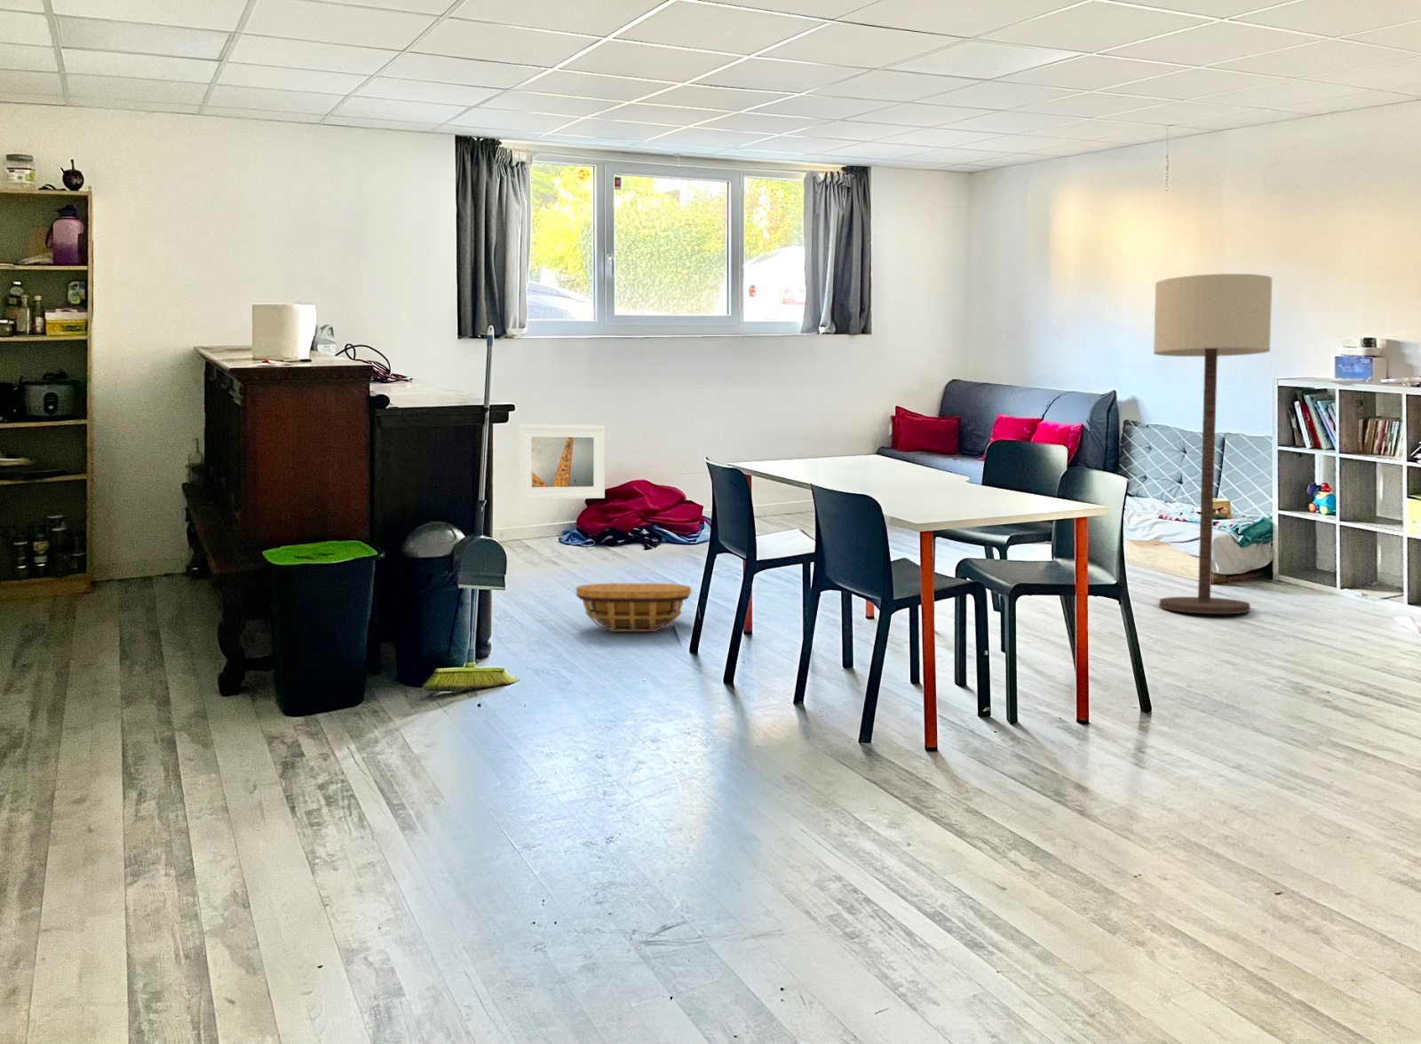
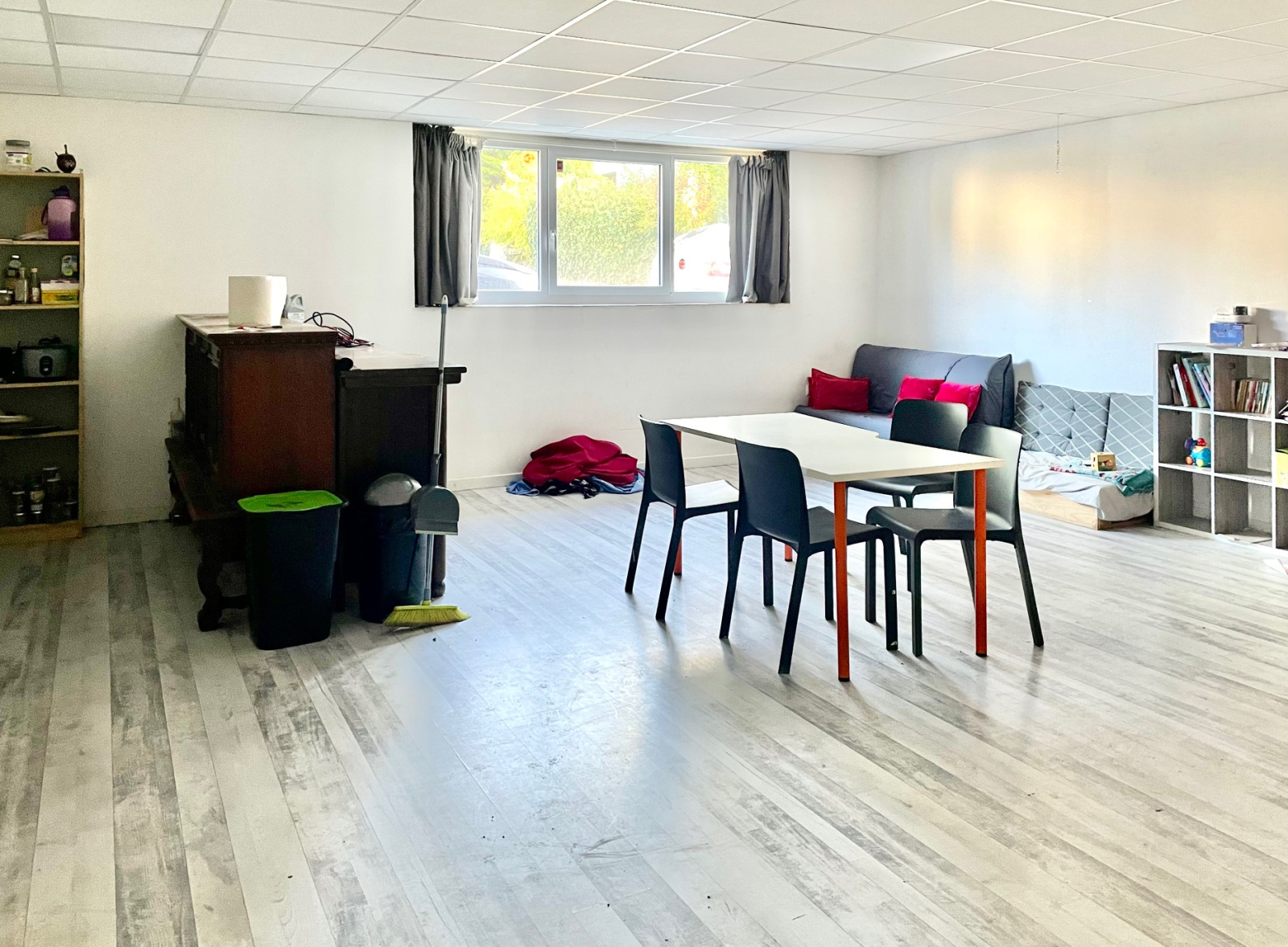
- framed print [519,424,606,501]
- floor lamp [1153,273,1273,615]
- basket [576,583,692,633]
